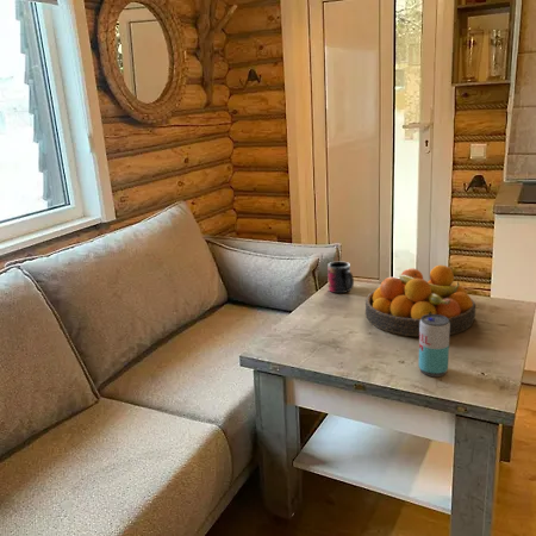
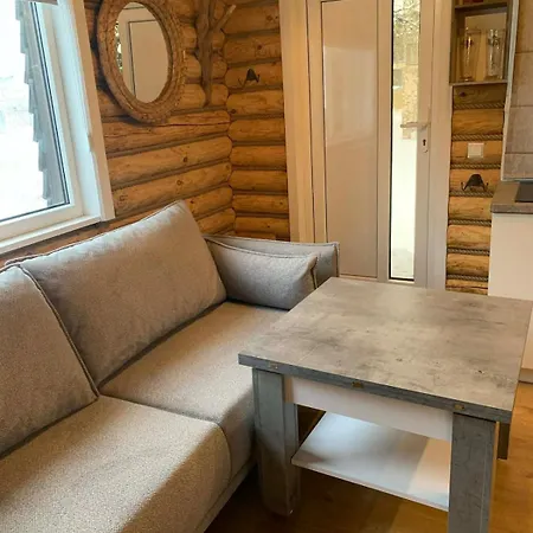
- beverage can [418,314,450,378]
- fruit bowl [364,264,476,337]
- mug [326,261,355,294]
